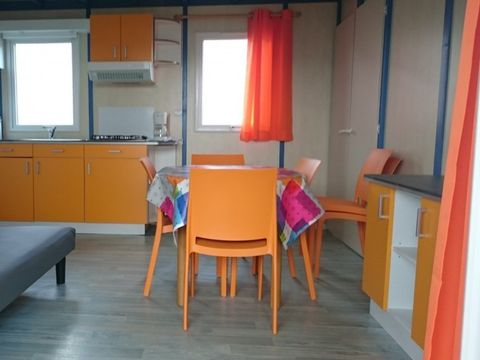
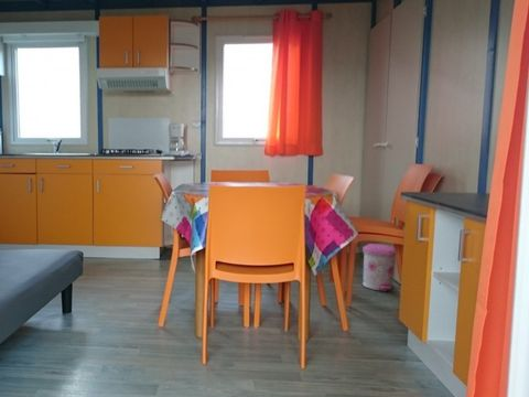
+ trash can [361,243,397,293]
